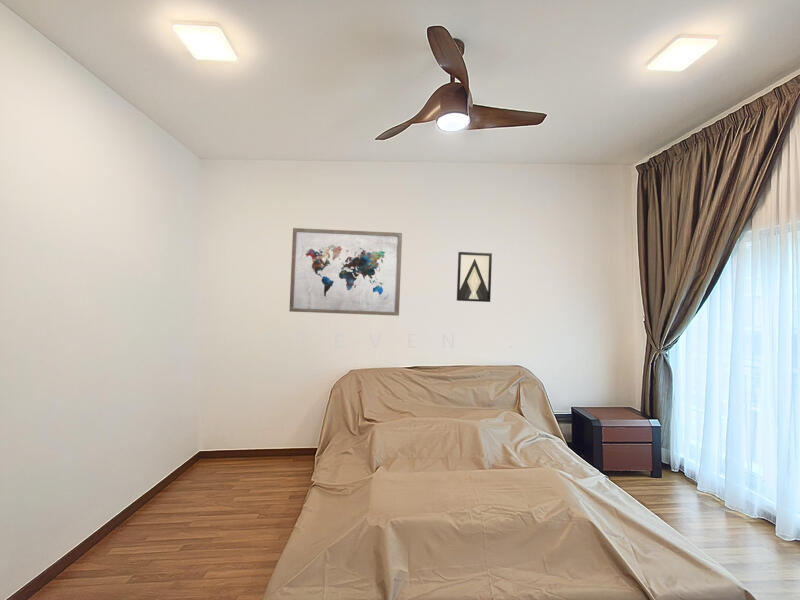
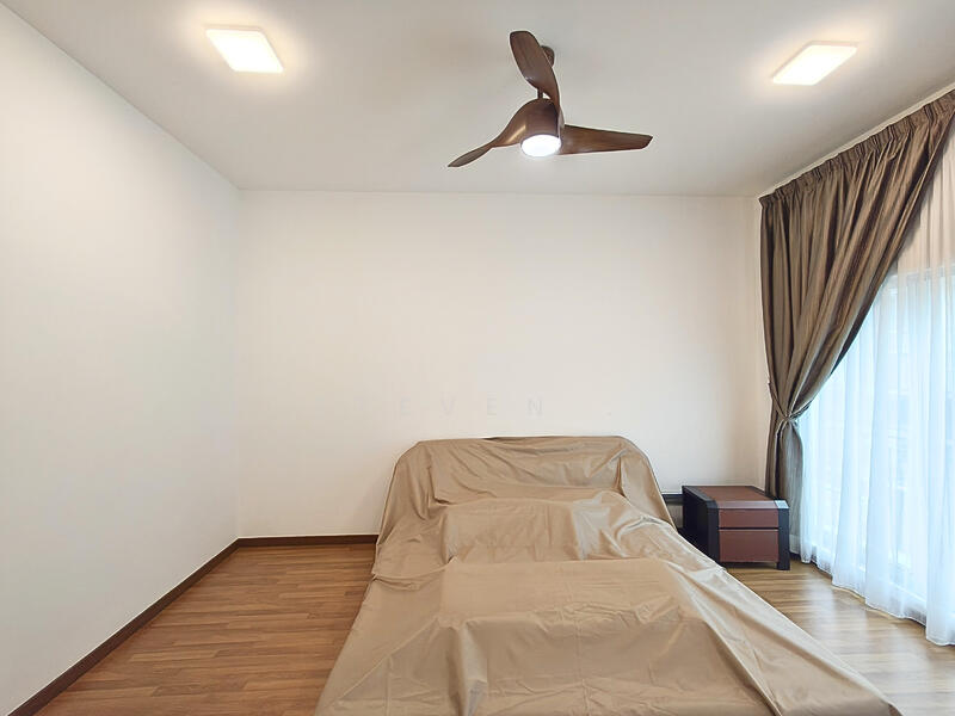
- wall art [288,227,403,317]
- wall art [456,251,493,303]
